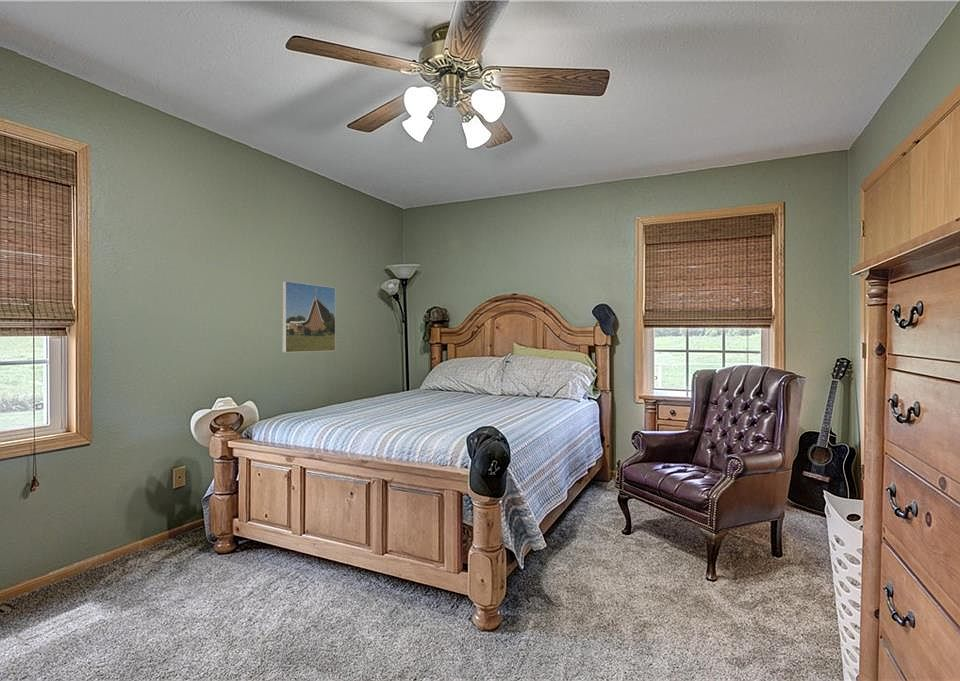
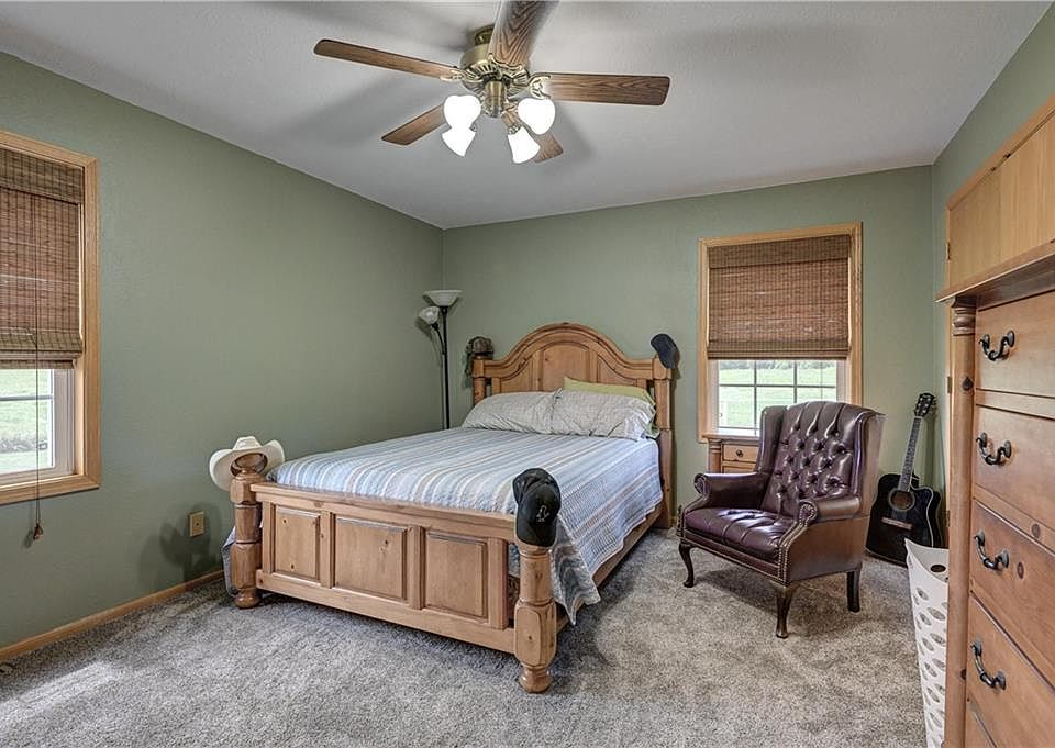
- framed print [281,280,336,354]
